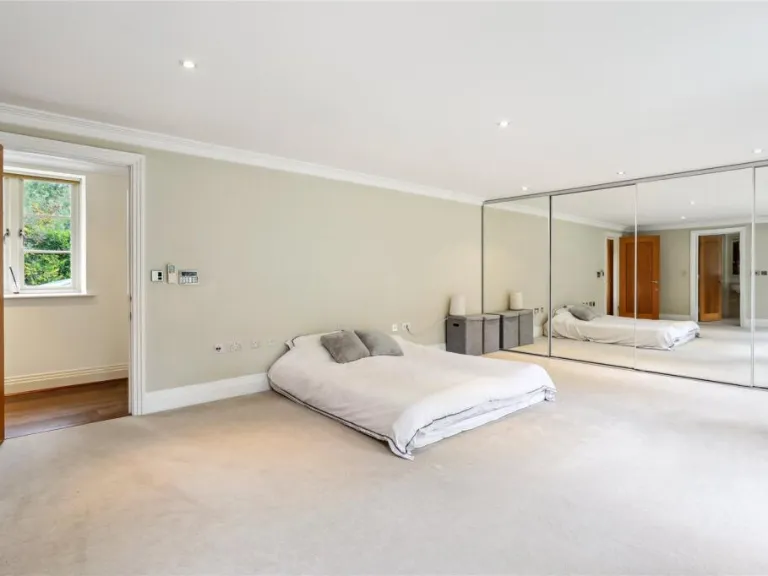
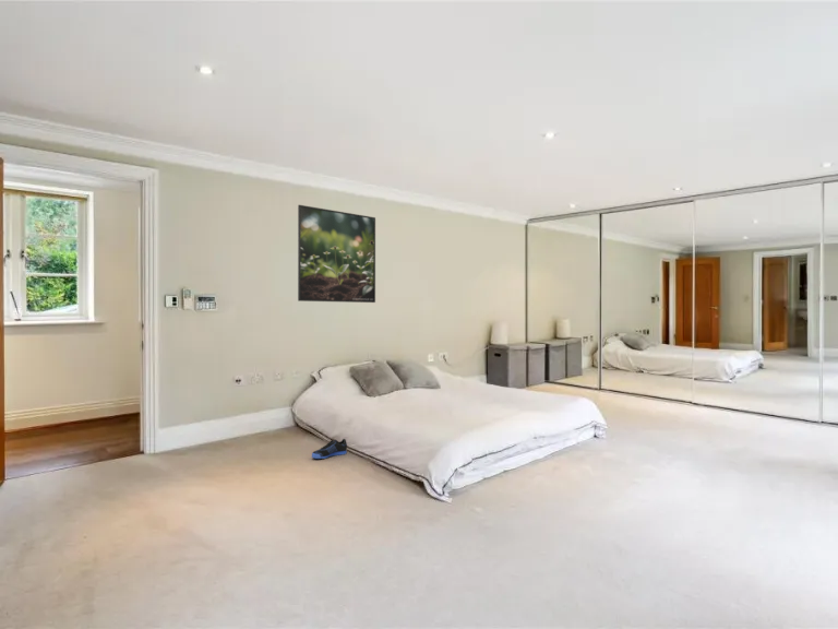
+ sneaker [311,438,348,460]
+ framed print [297,204,376,304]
